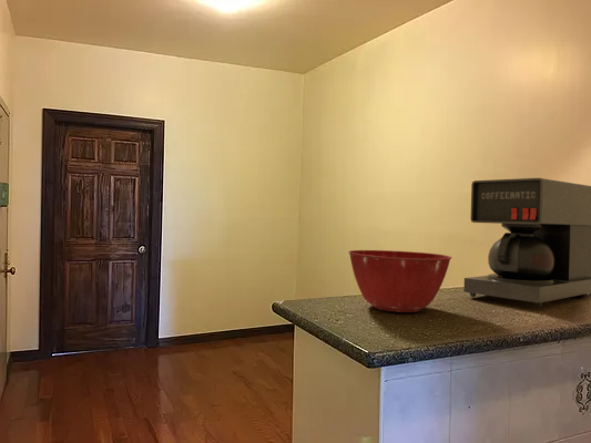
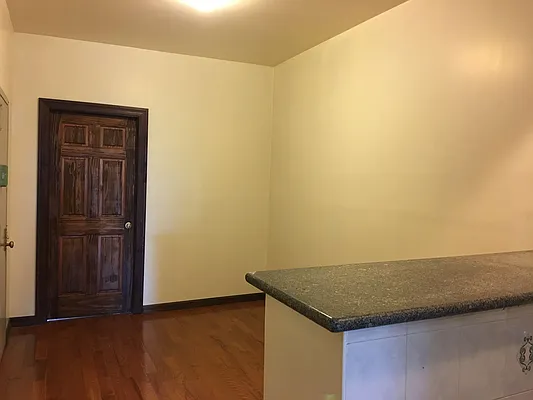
- mixing bowl [347,249,452,313]
- coffee maker [462,177,591,308]
